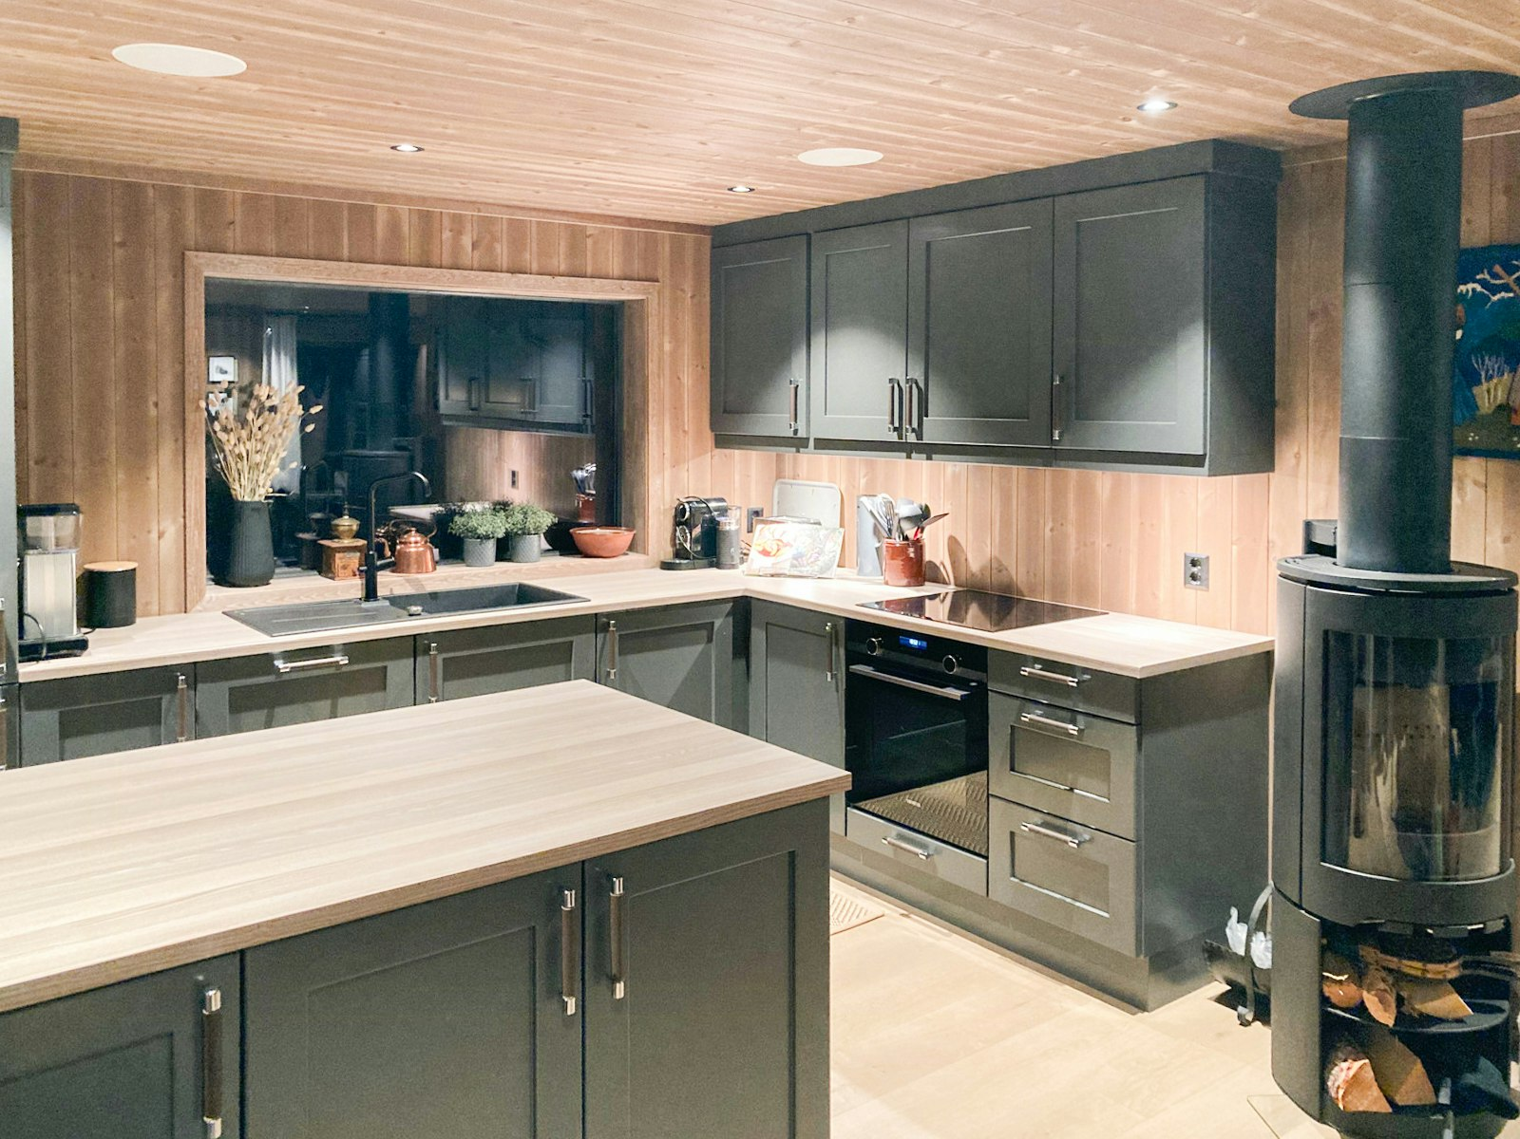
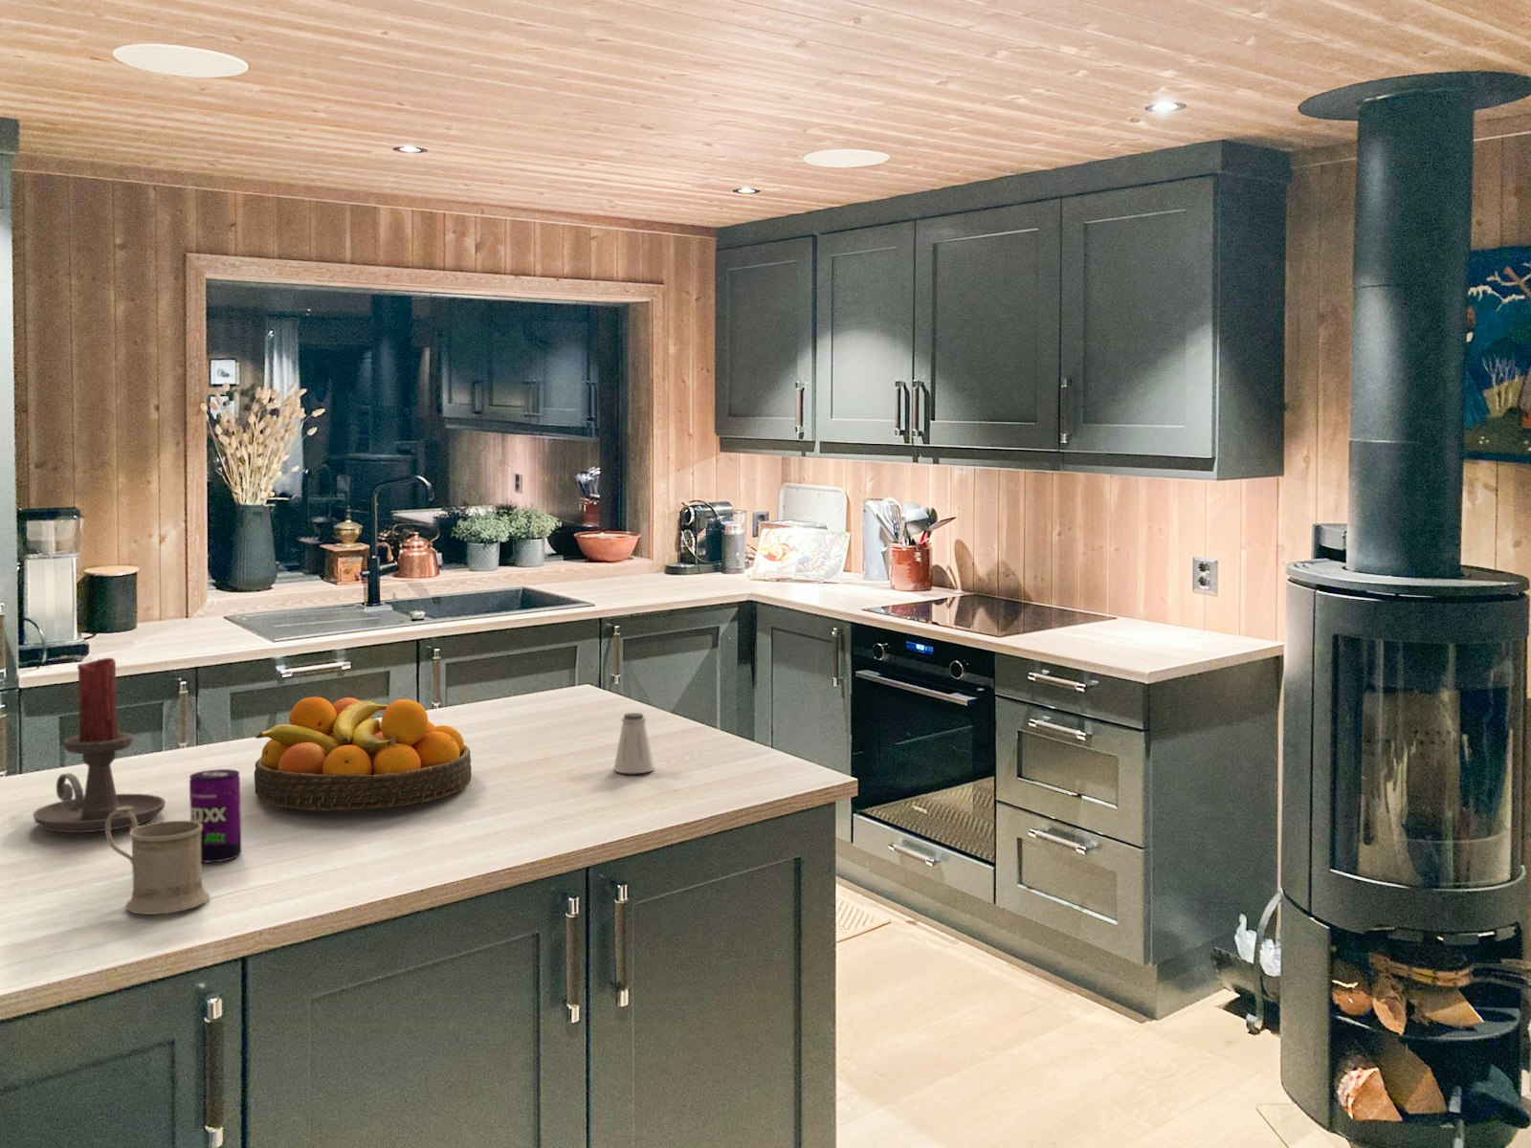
+ beverage can [188,768,242,863]
+ saltshaker [612,711,656,774]
+ candle holder [33,657,166,833]
+ fruit bowl [253,696,473,812]
+ mug [105,807,211,915]
